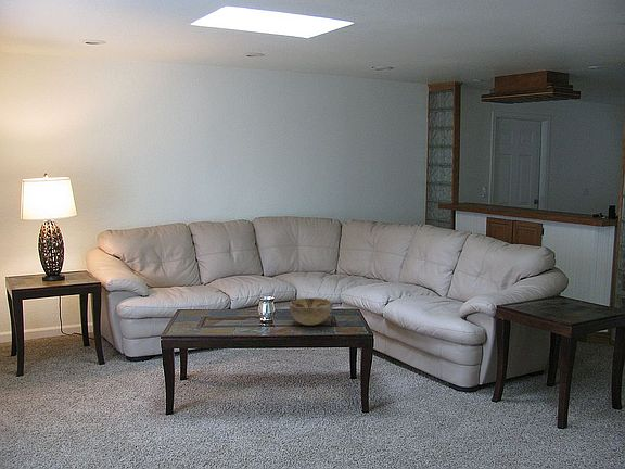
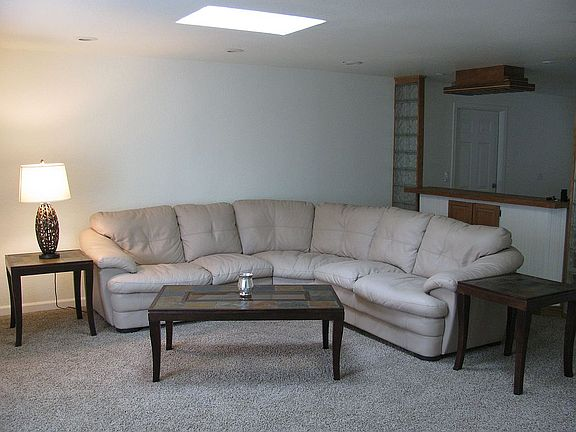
- decorative bowl [289,297,333,326]
